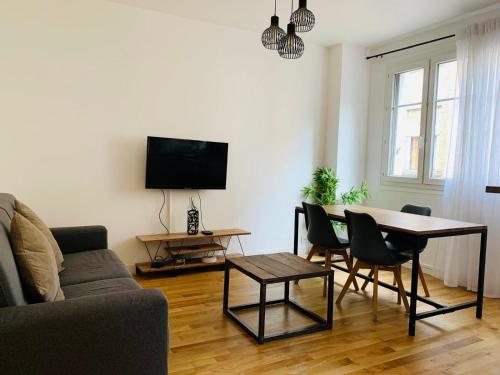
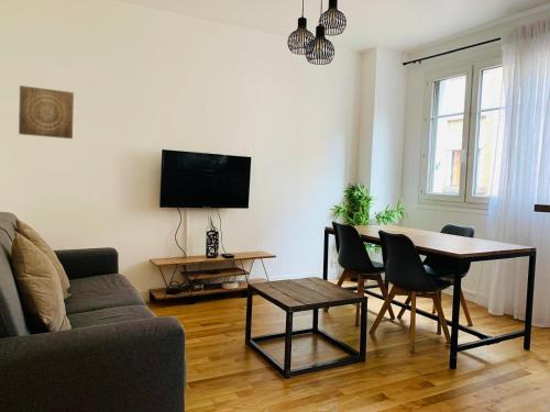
+ wall art [18,85,75,140]
